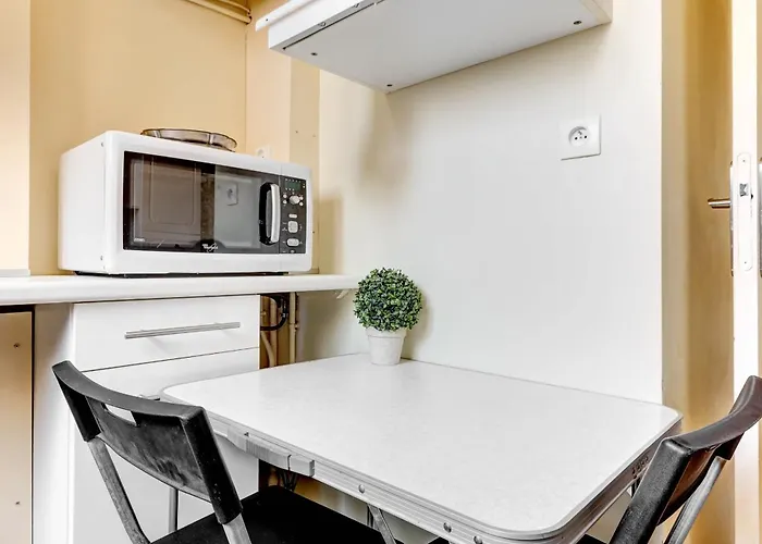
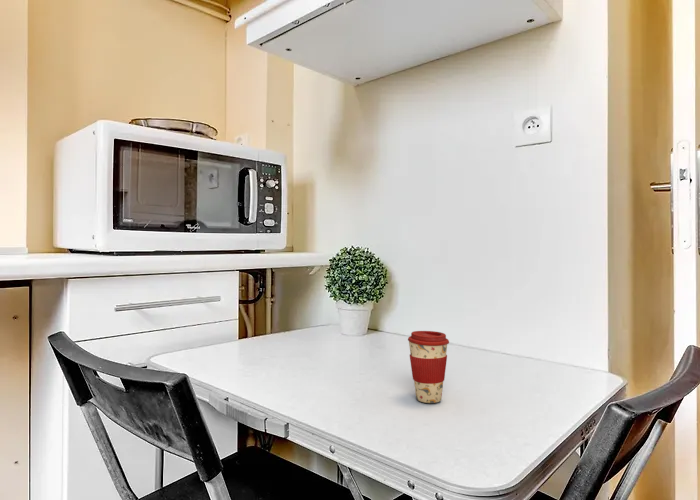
+ coffee cup [407,330,450,404]
